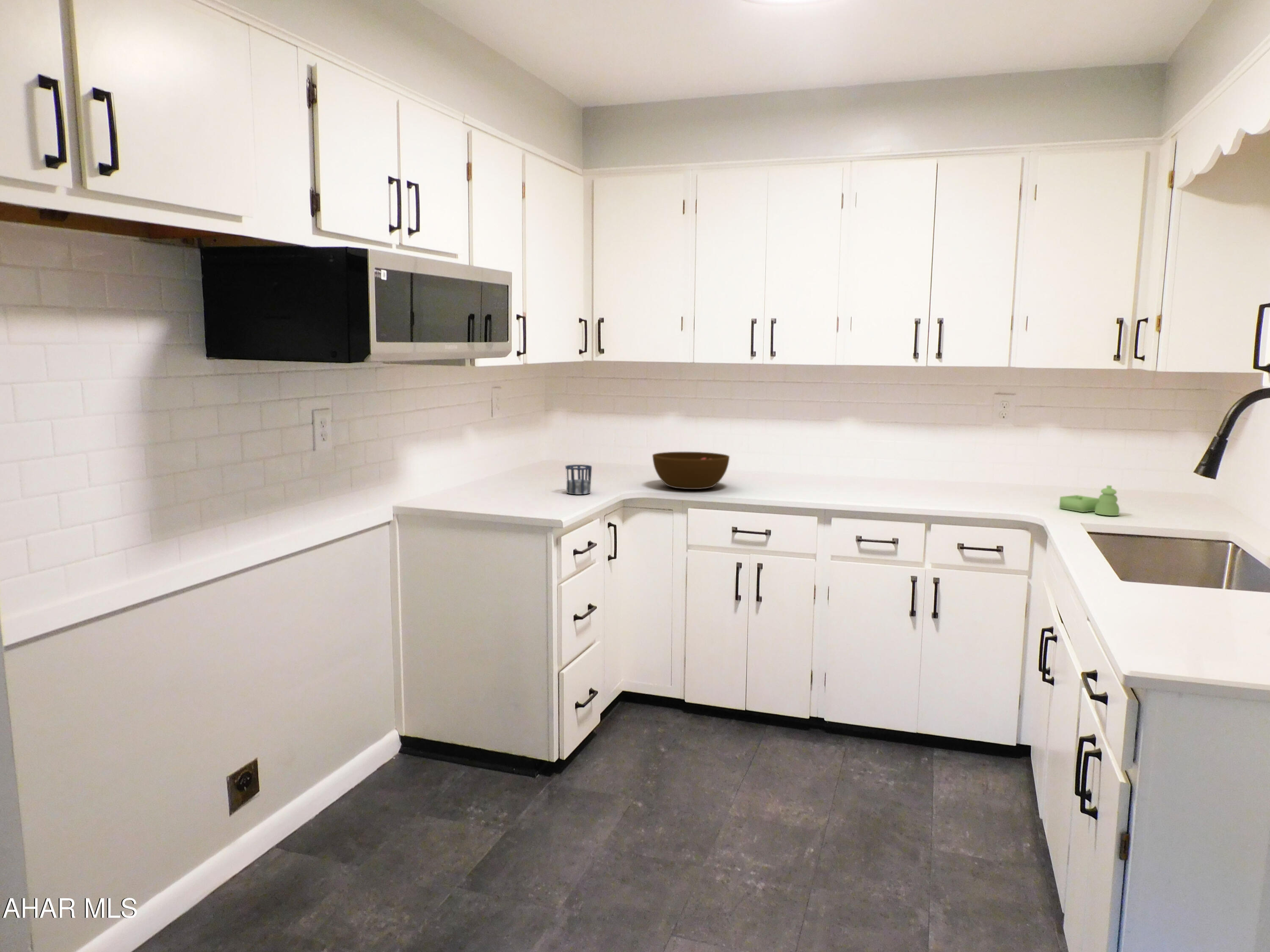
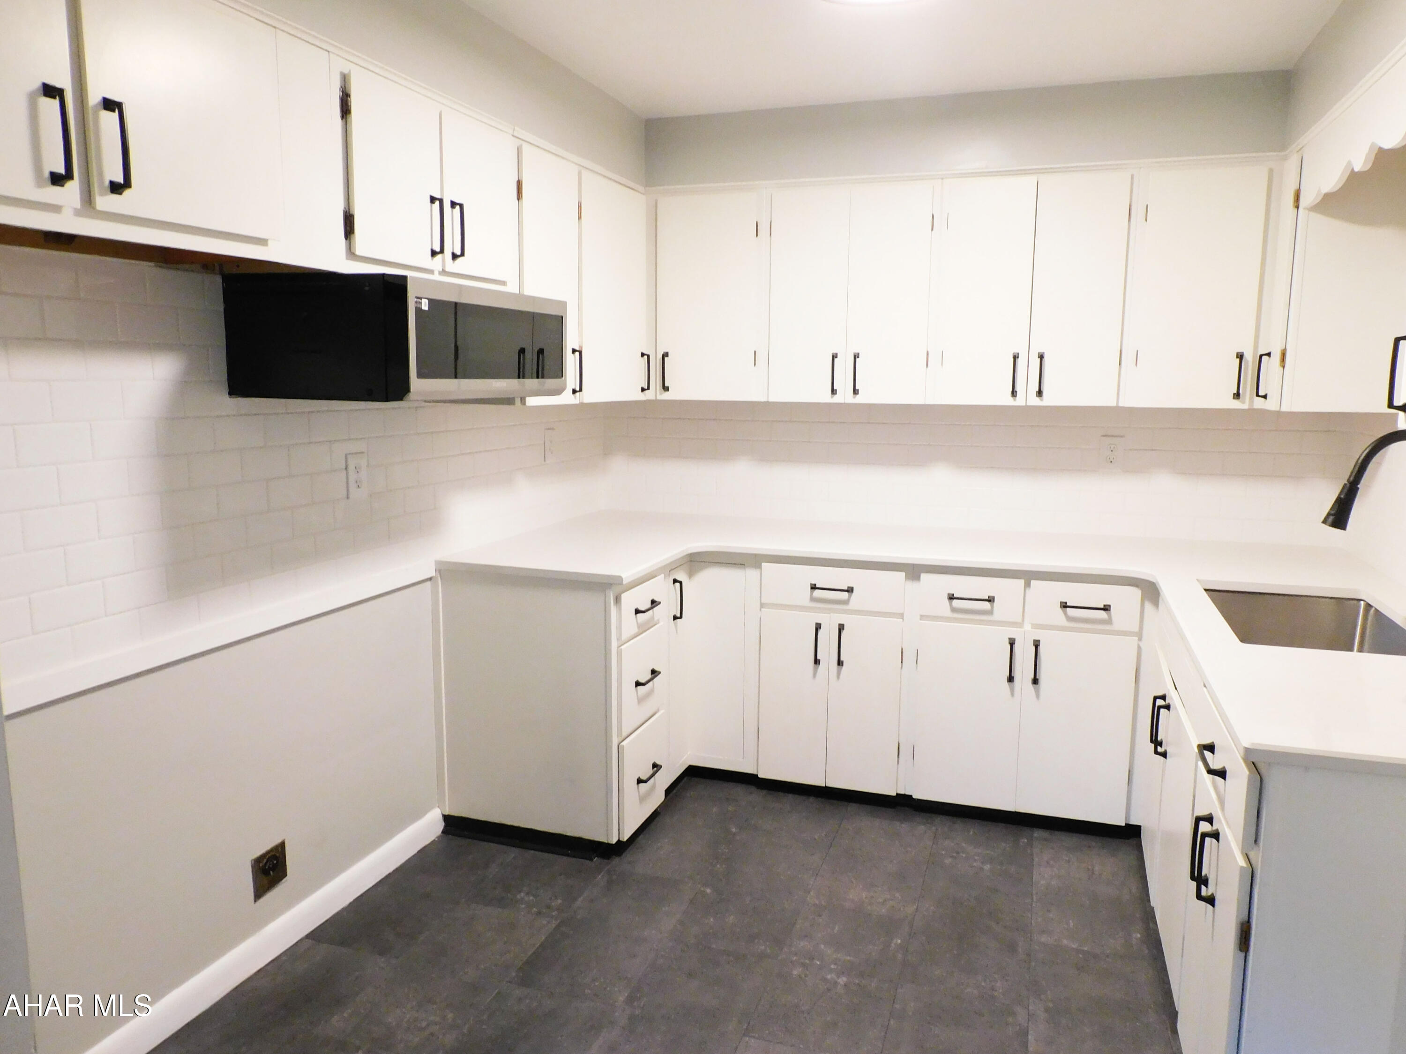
- cup [565,464,592,495]
- soap dispenser [1059,485,1120,516]
- bowl [652,451,730,490]
